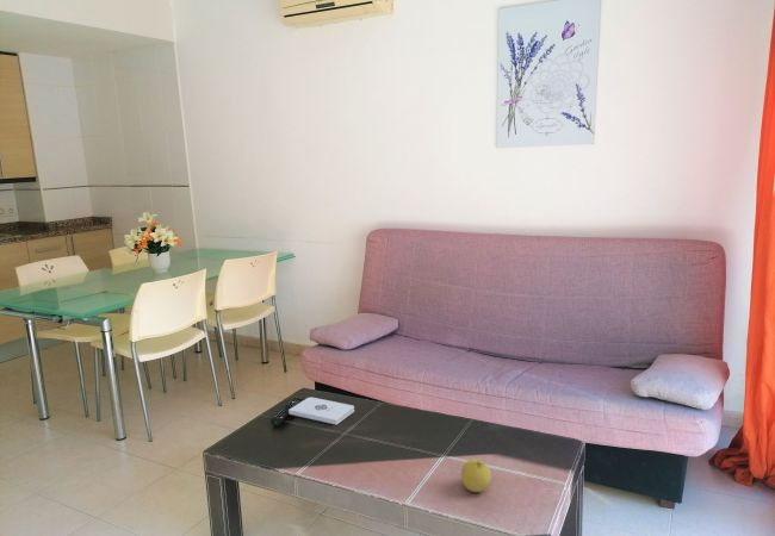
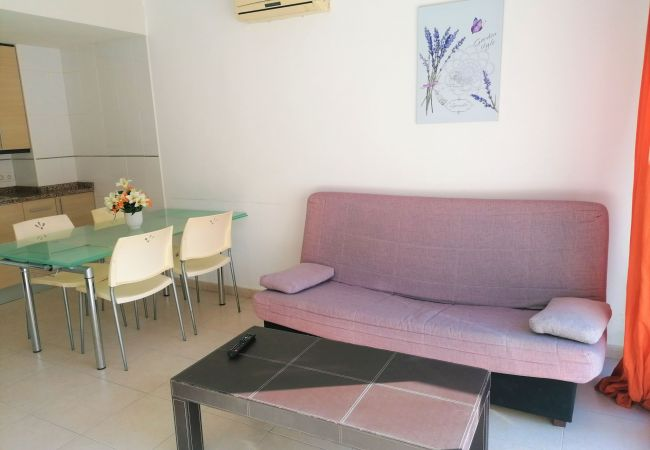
- notepad [287,397,355,425]
- apple [460,457,492,493]
